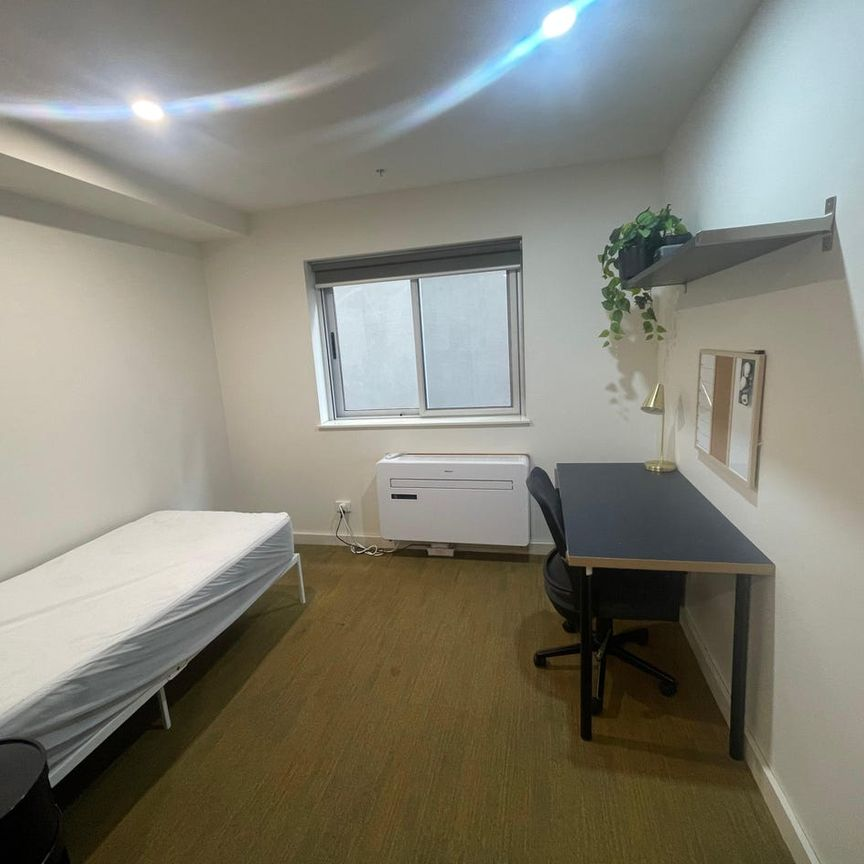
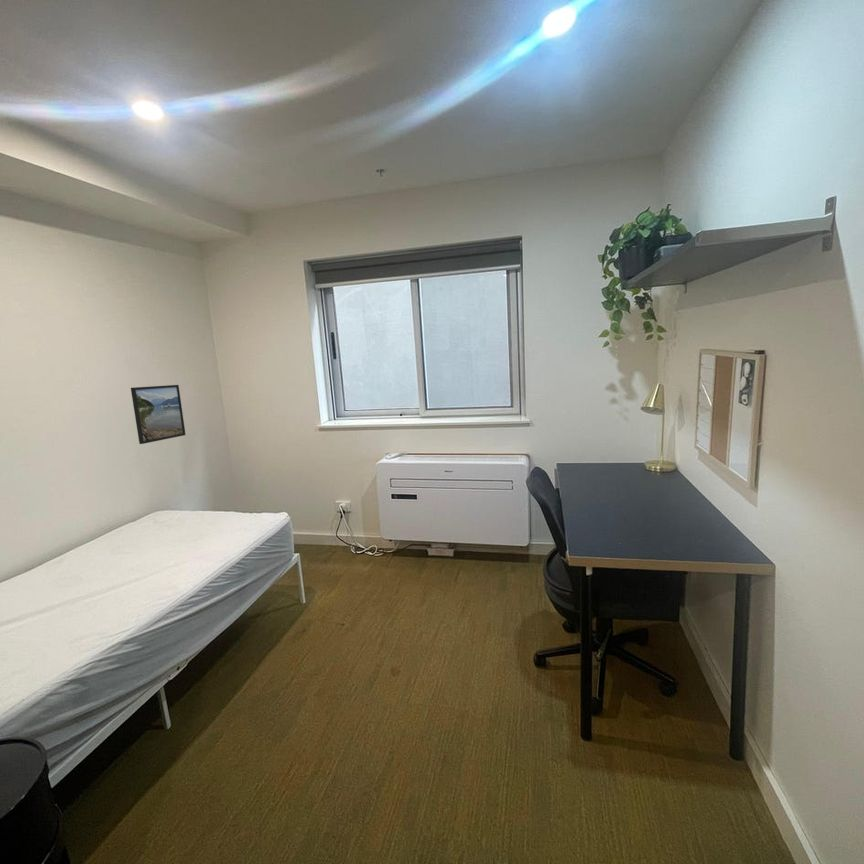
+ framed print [130,384,187,445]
